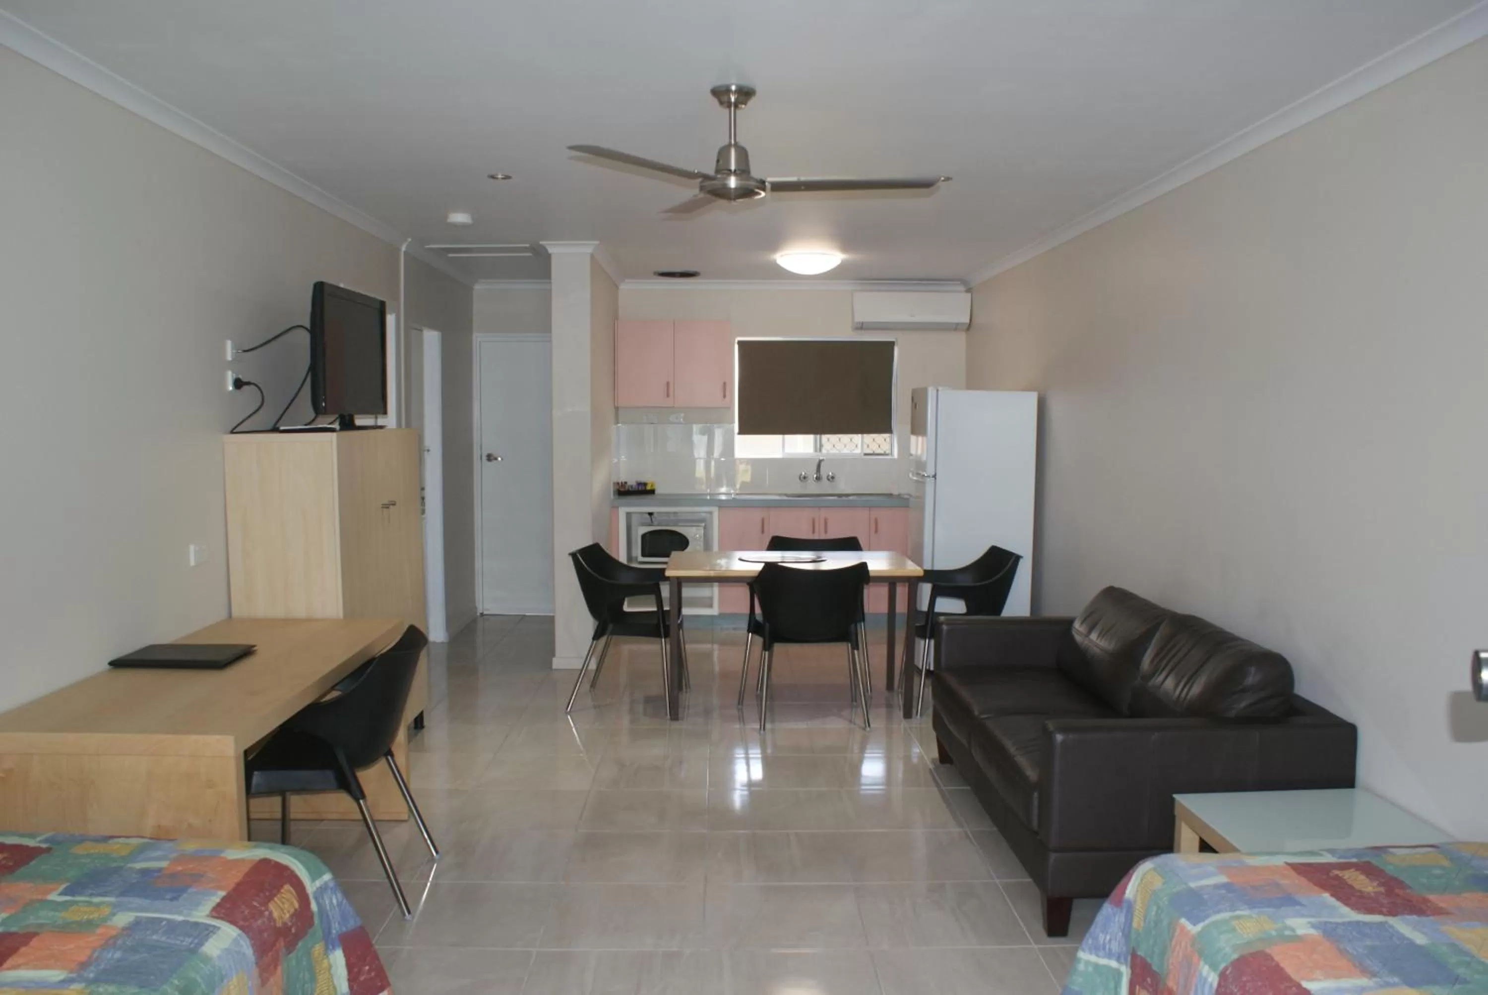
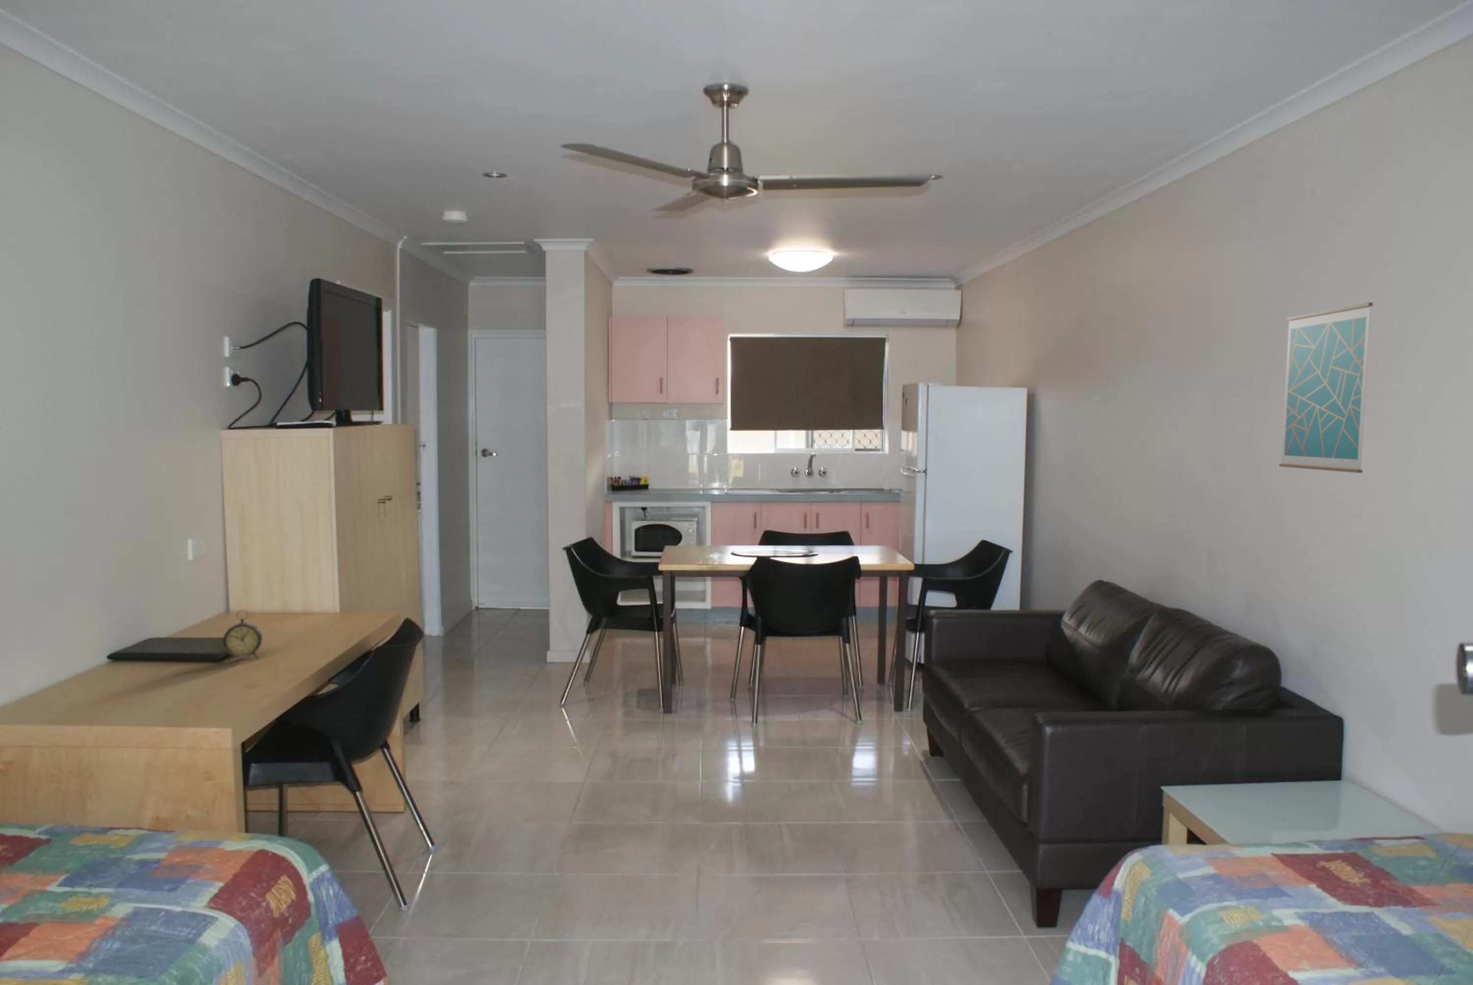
+ wall art [1278,302,1373,474]
+ alarm clock [222,610,263,661]
